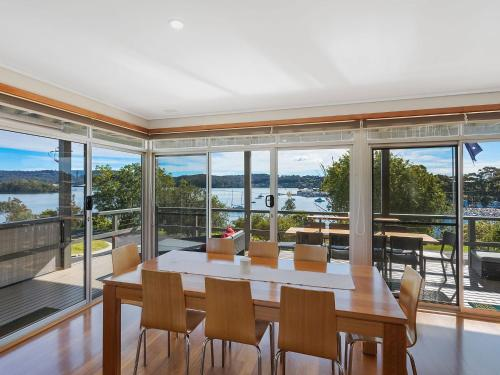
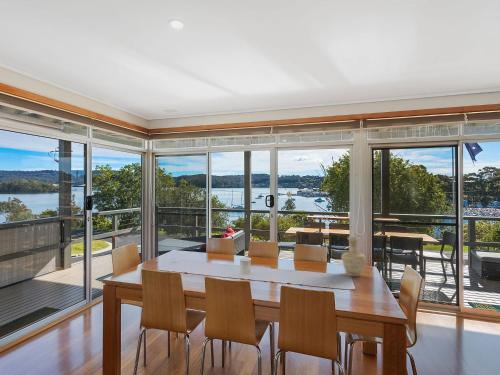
+ vase [340,236,367,277]
